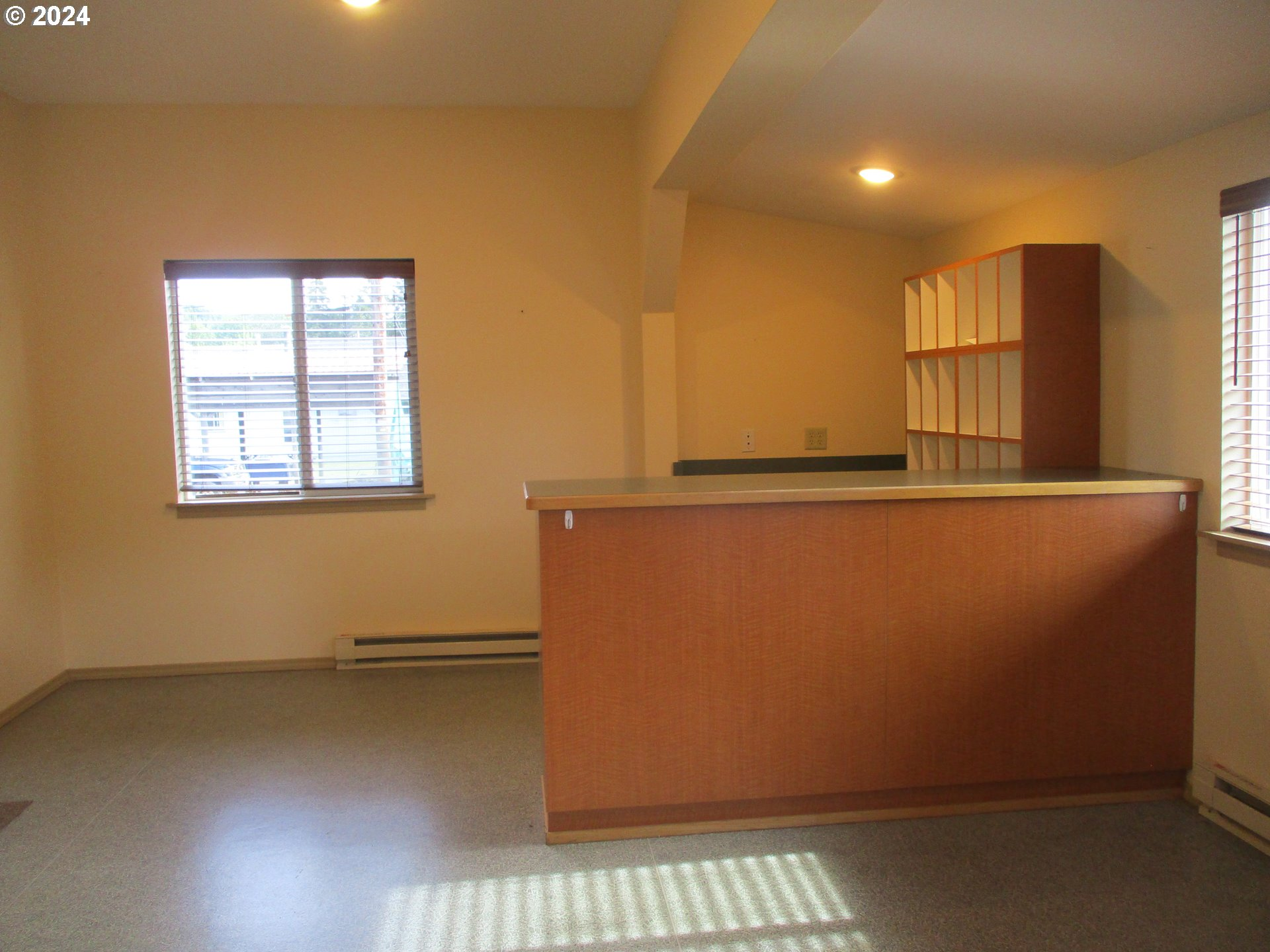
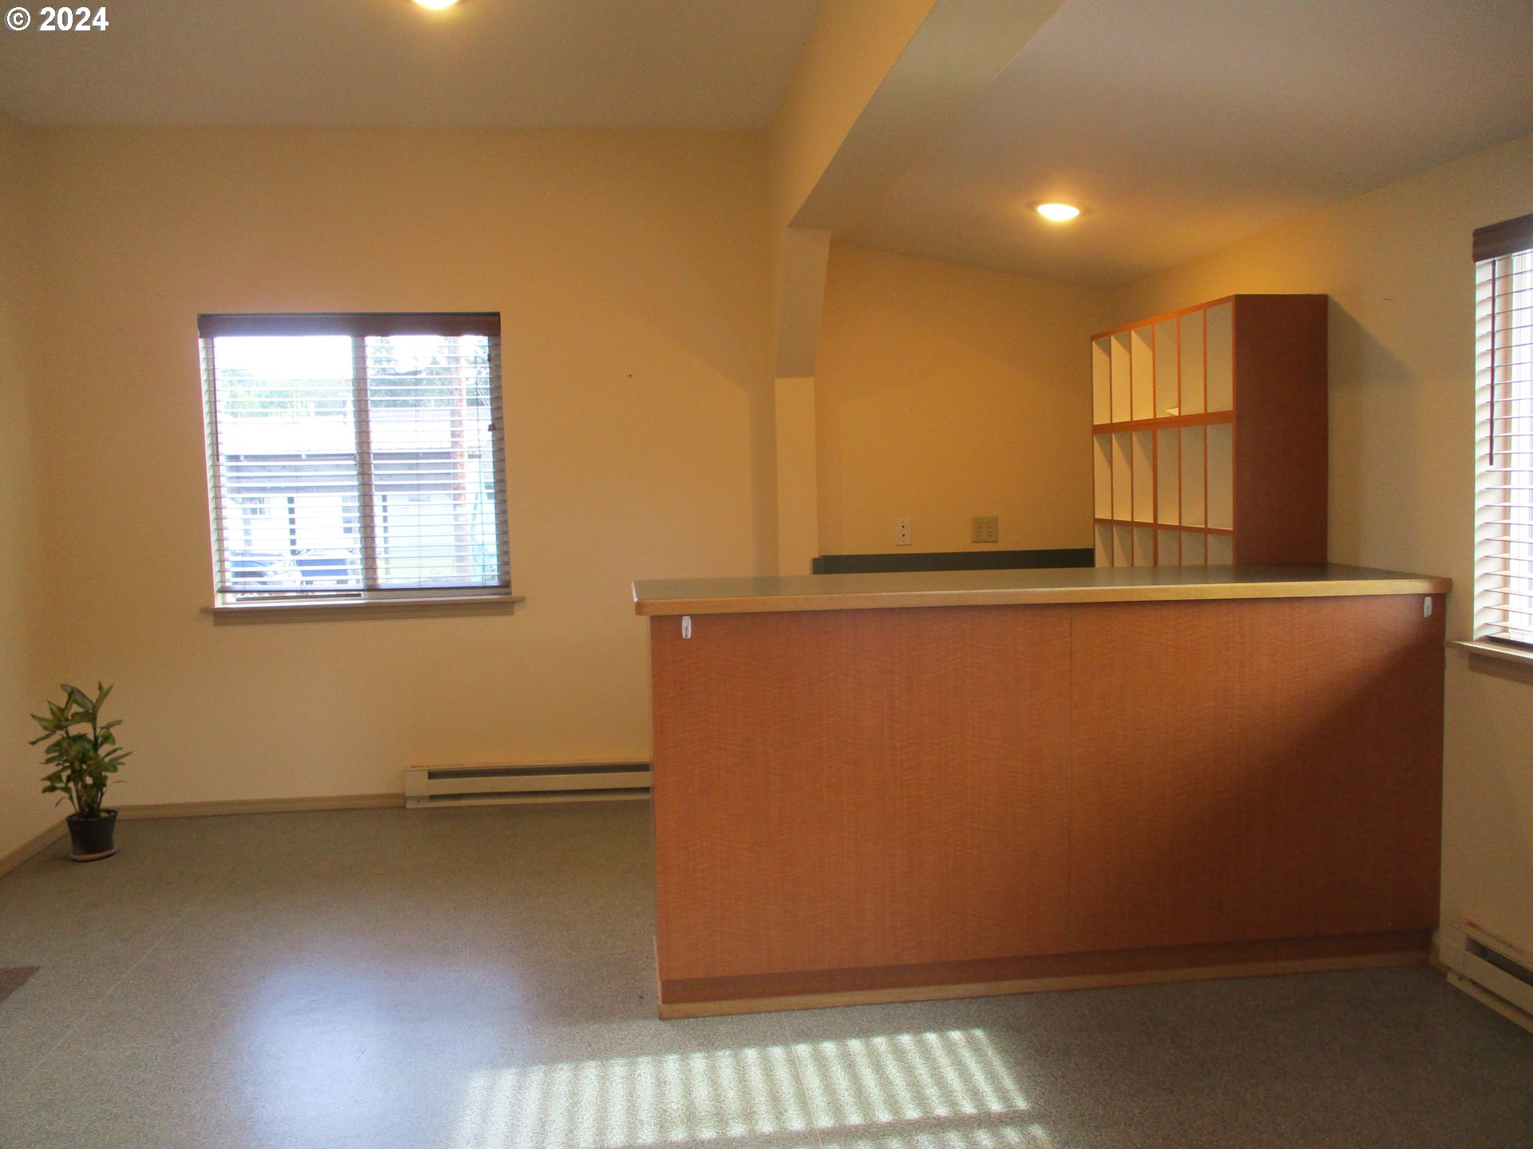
+ potted plant [25,680,134,862]
